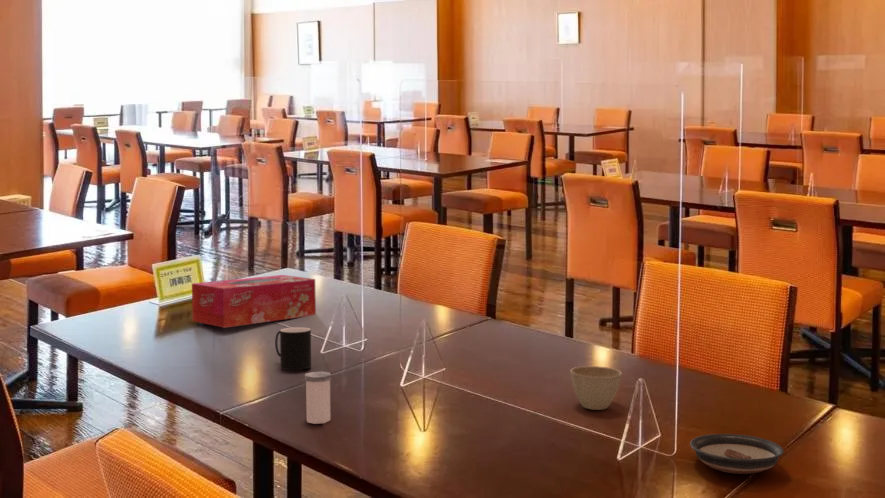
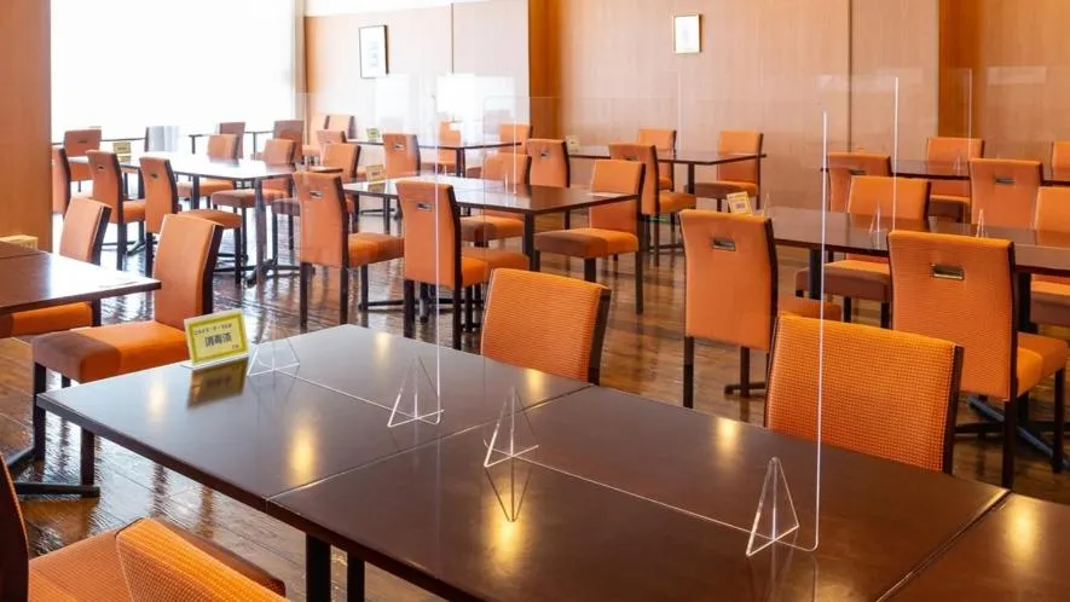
- cup [274,326,312,371]
- flower pot [570,365,623,411]
- saucer [689,433,785,475]
- tissue box [191,274,317,329]
- salt shaker [304,371,332,425]
